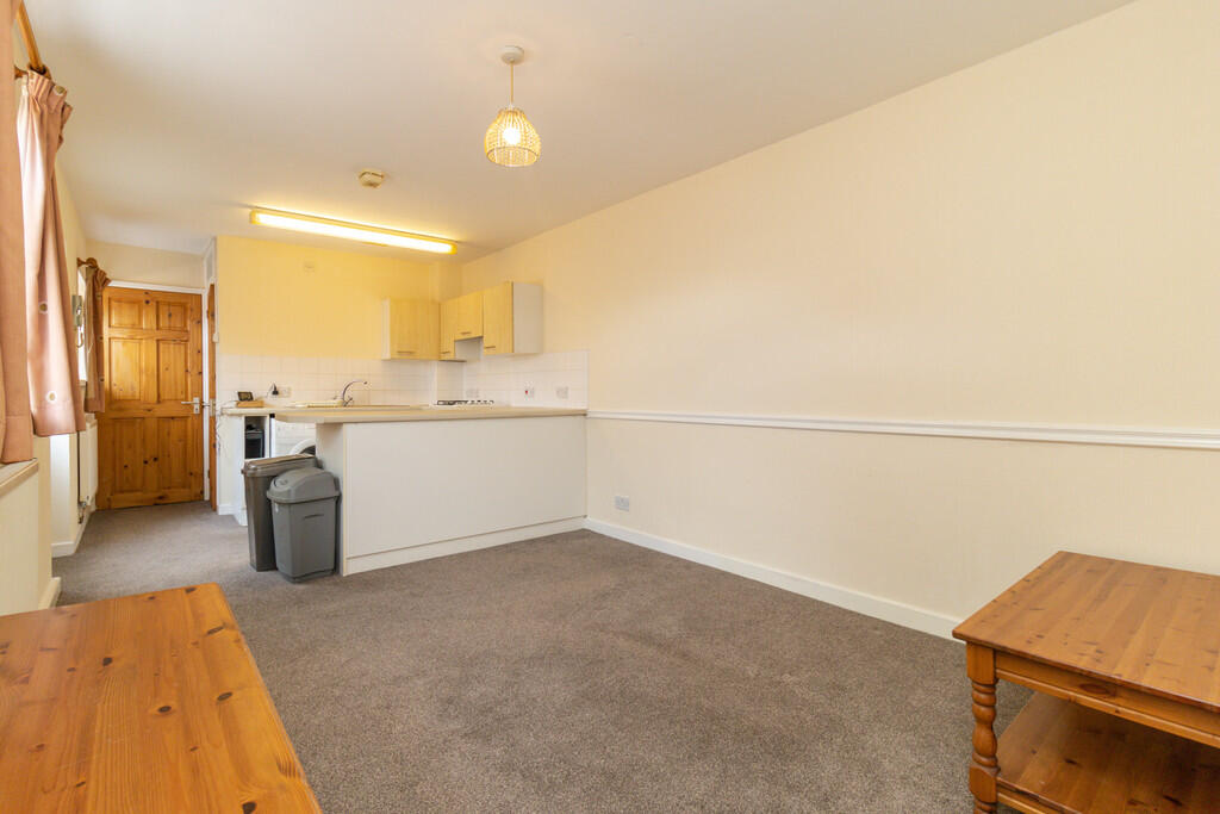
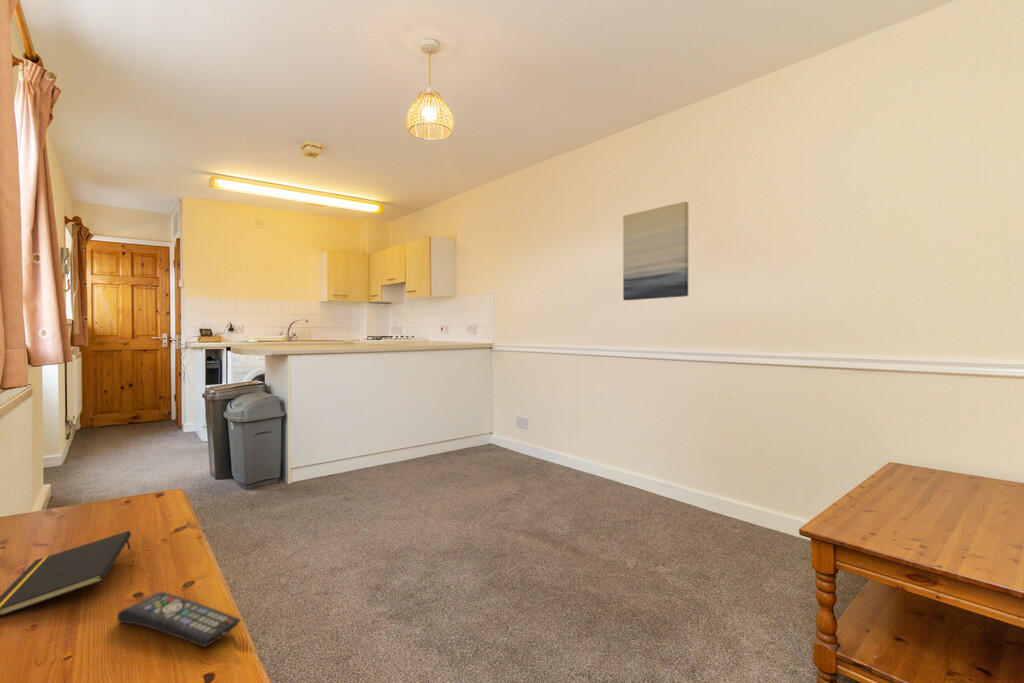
+ notepad [0,530,132,617]
+ remote control [117,591,241,648]
+ wall art [622,201,689,301]
